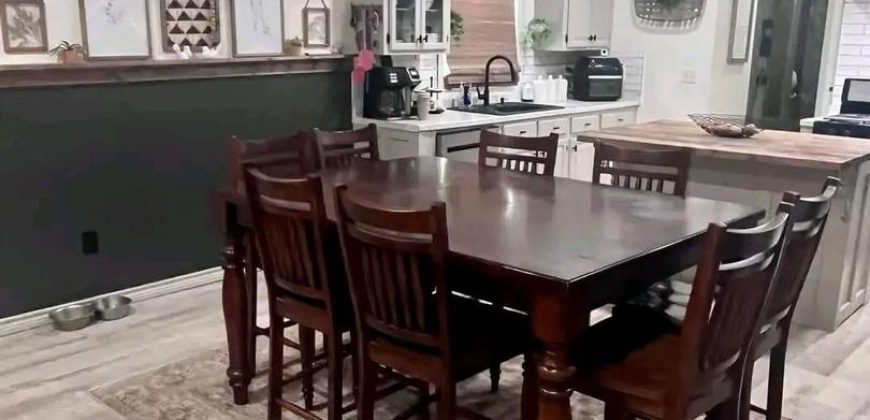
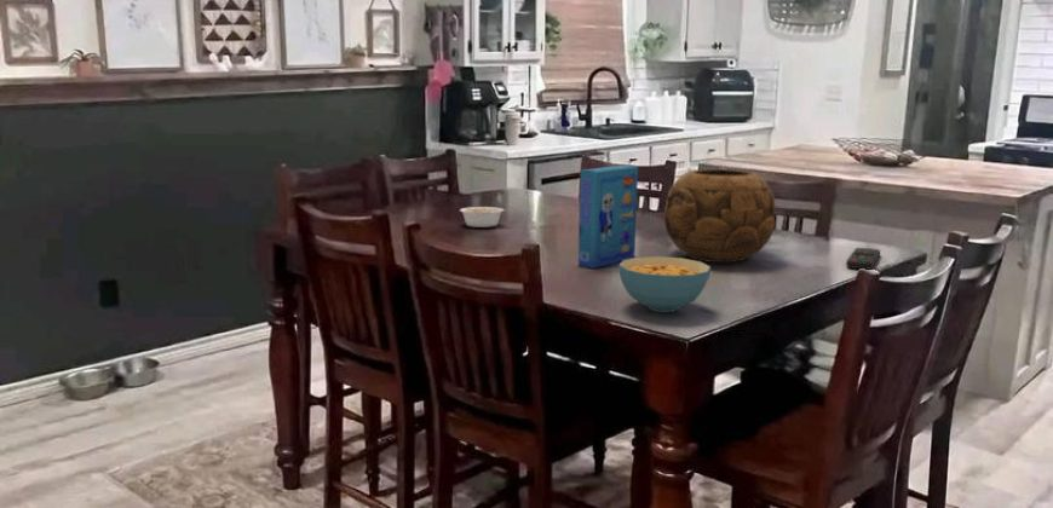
+ legume [459,206,512,229]
+ decorative bowl [663,168,777,264]
+ cereal bowl [617,255,712,313]
+ remote control [845,247,881,271]
+ cereal box [577,164,639,270]
